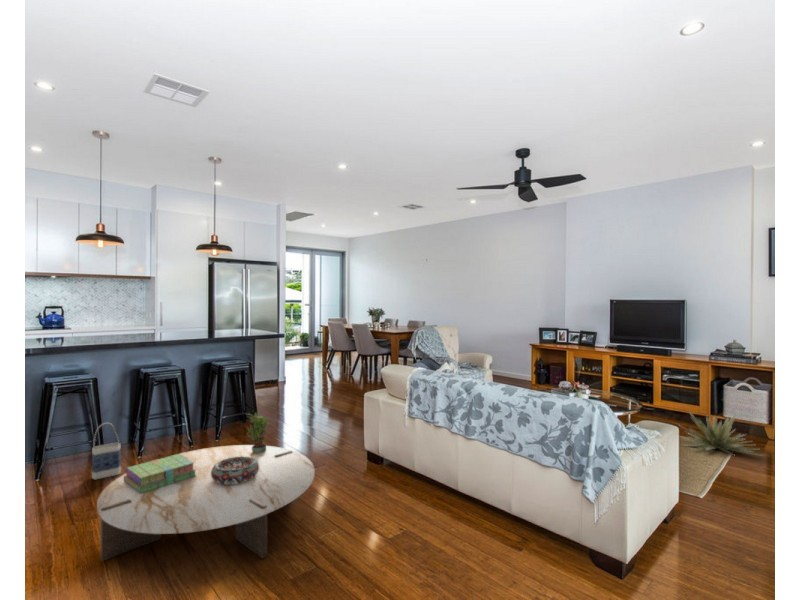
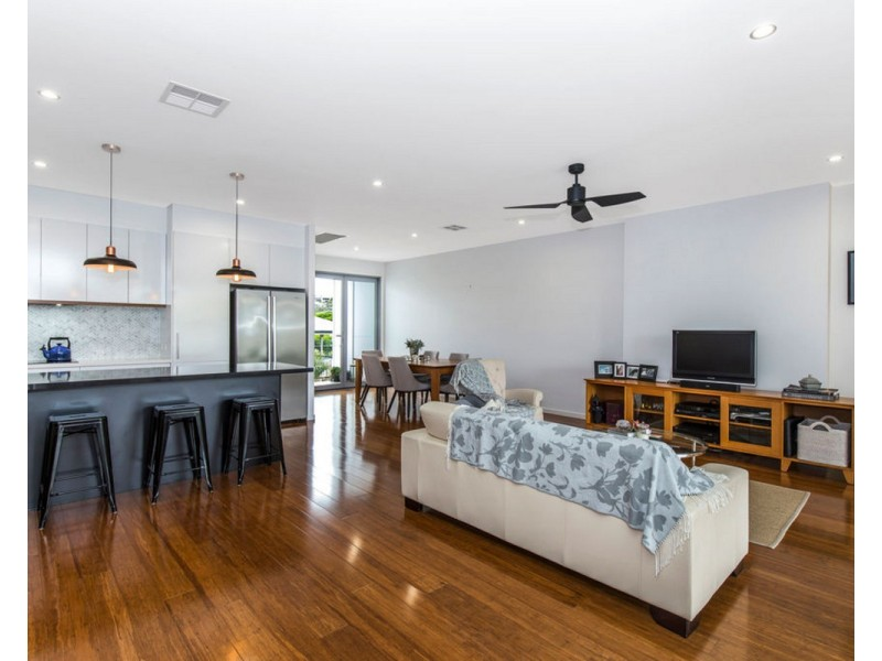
- decorative bowl [211,456,259,485]
- bag [91,422,122,480]
- decorative plant [677,410,767,457]
- stack of books [124,453,196,494]
- coffee table [96,444,316,562]
- potted plant [244,412,269,453]
